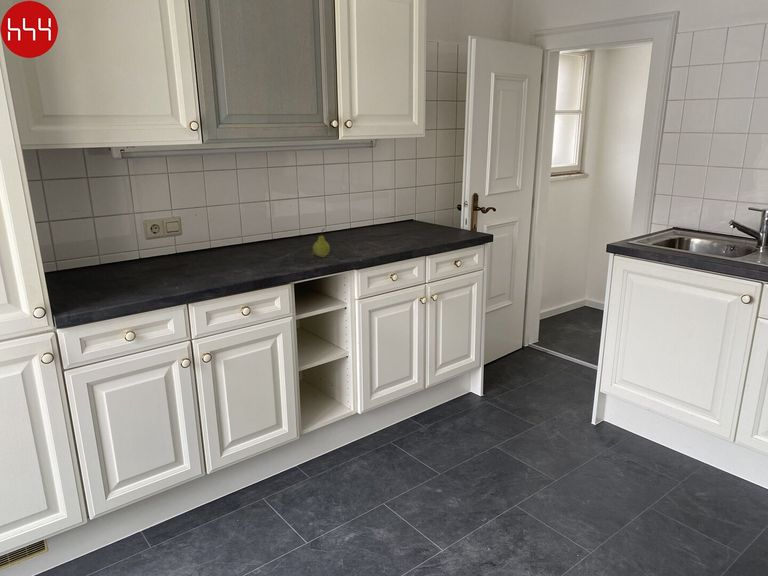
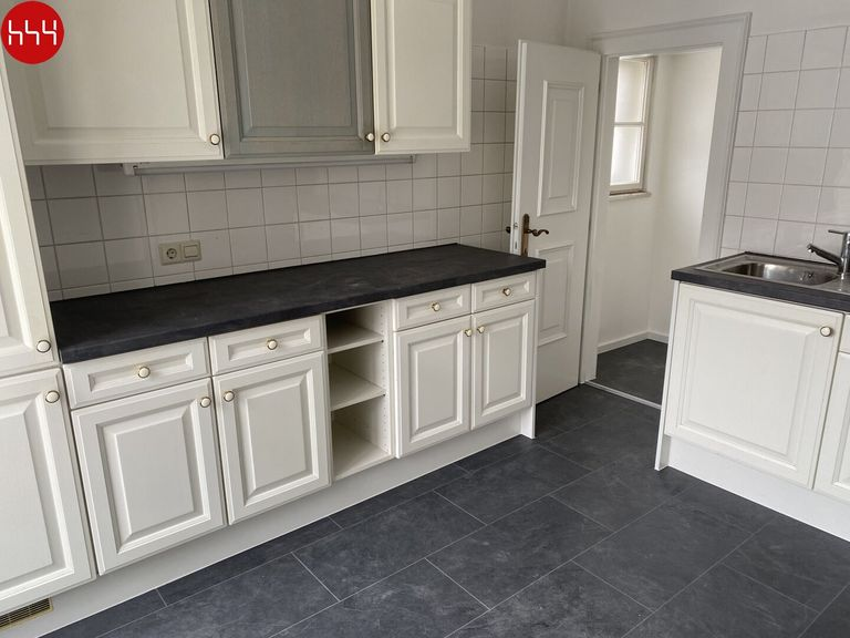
- fruit [312,227,331,258]
